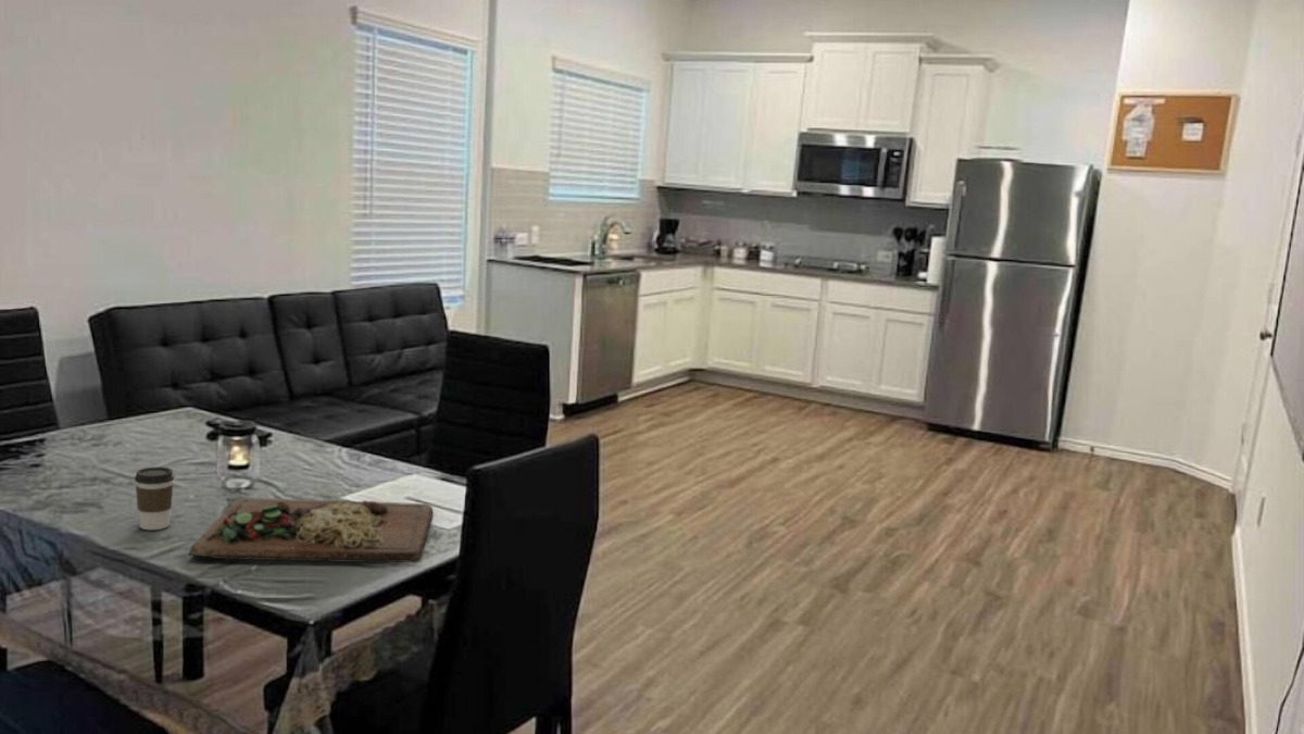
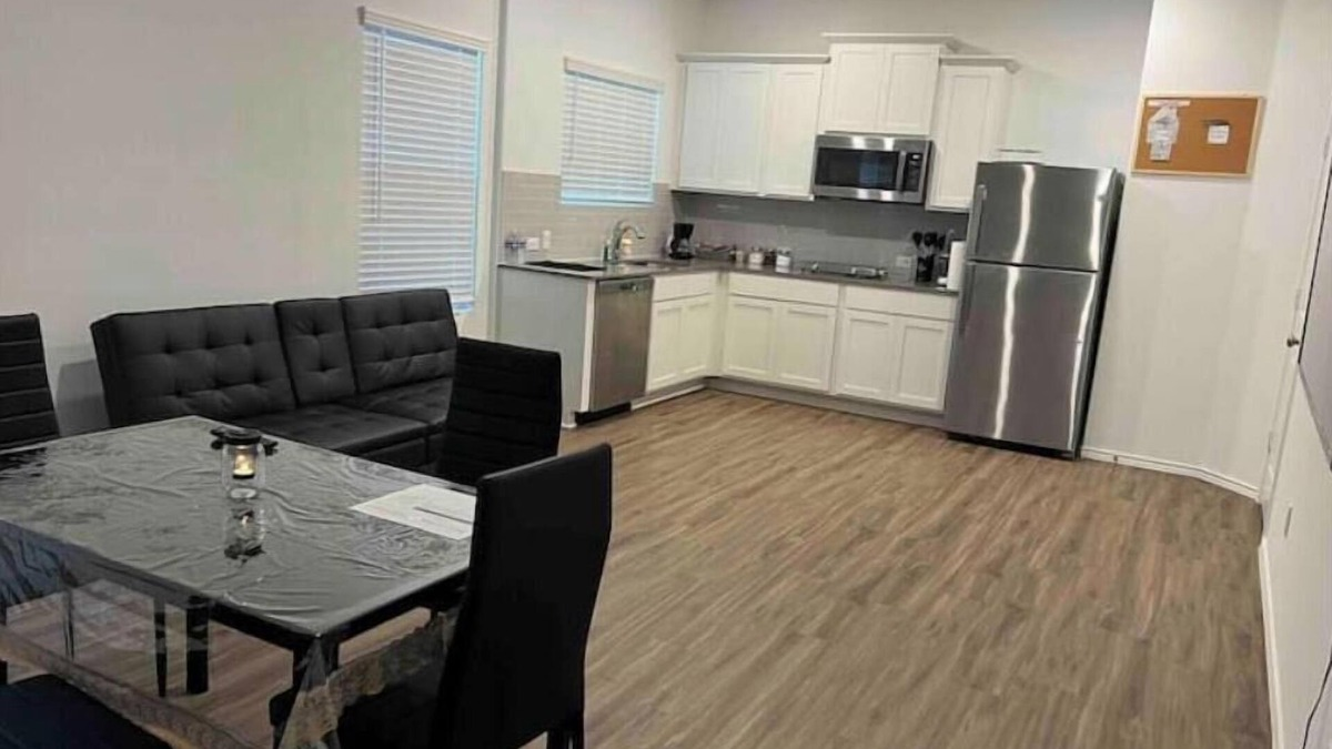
- cutting board [188,496,435,563]
- coffee cup [134,465,176,531]
